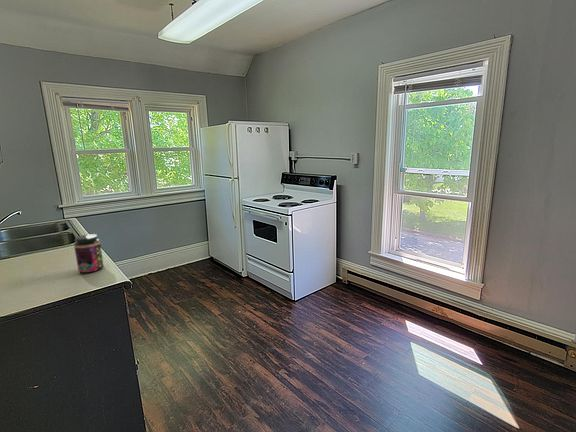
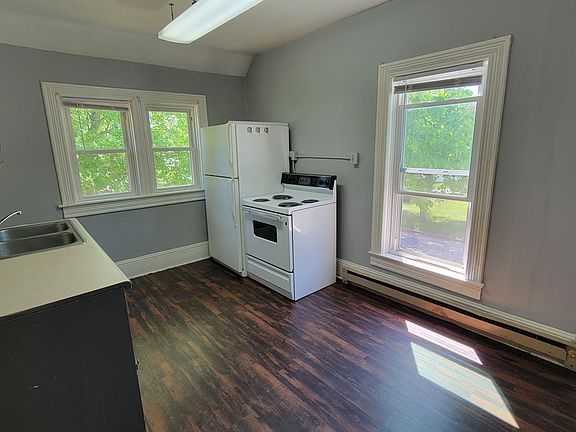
- jar [73,233,105,274]
